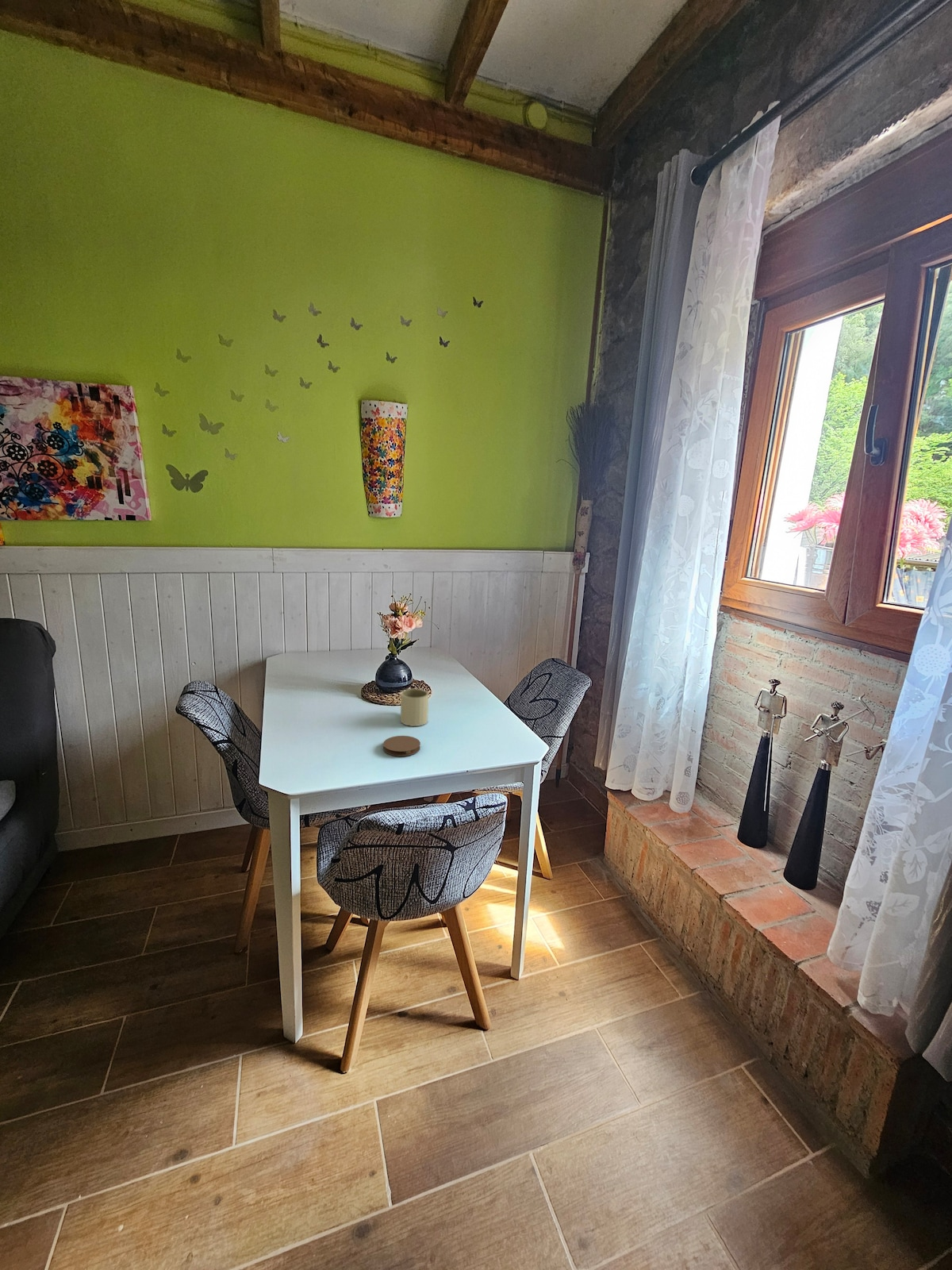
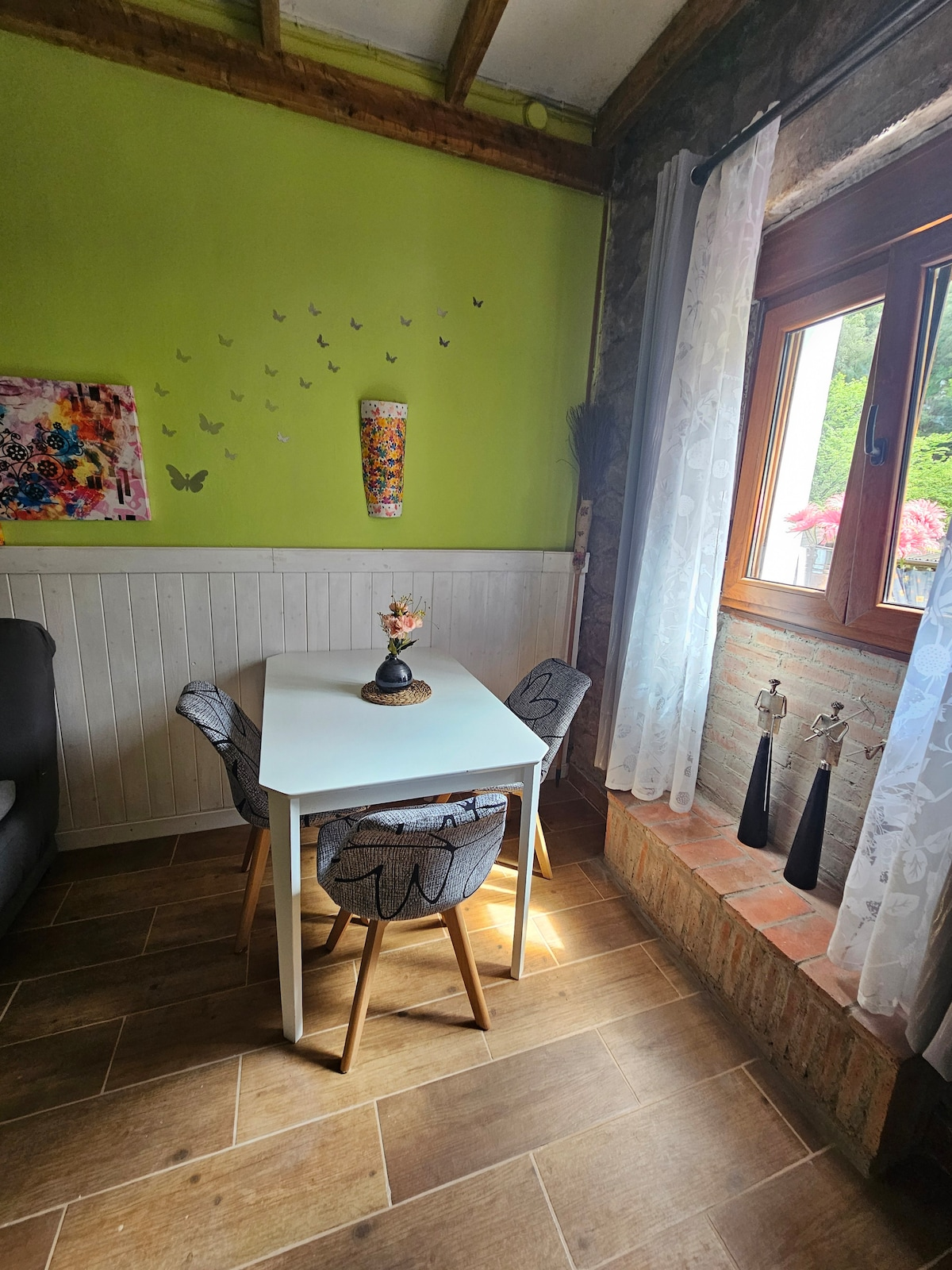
- coaster [382,735,421,757]
- mug [400,688,429,727]
